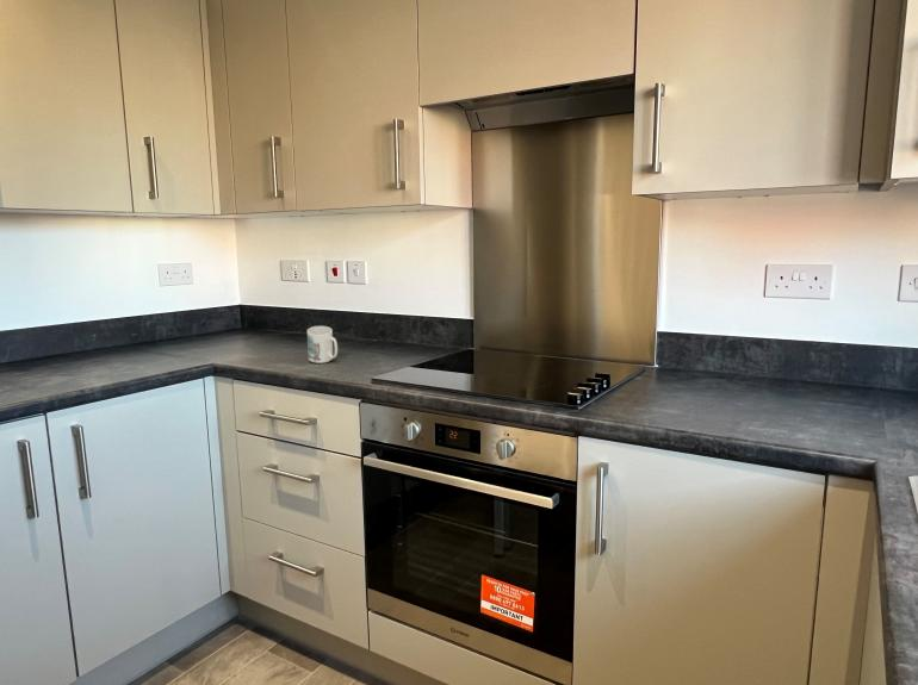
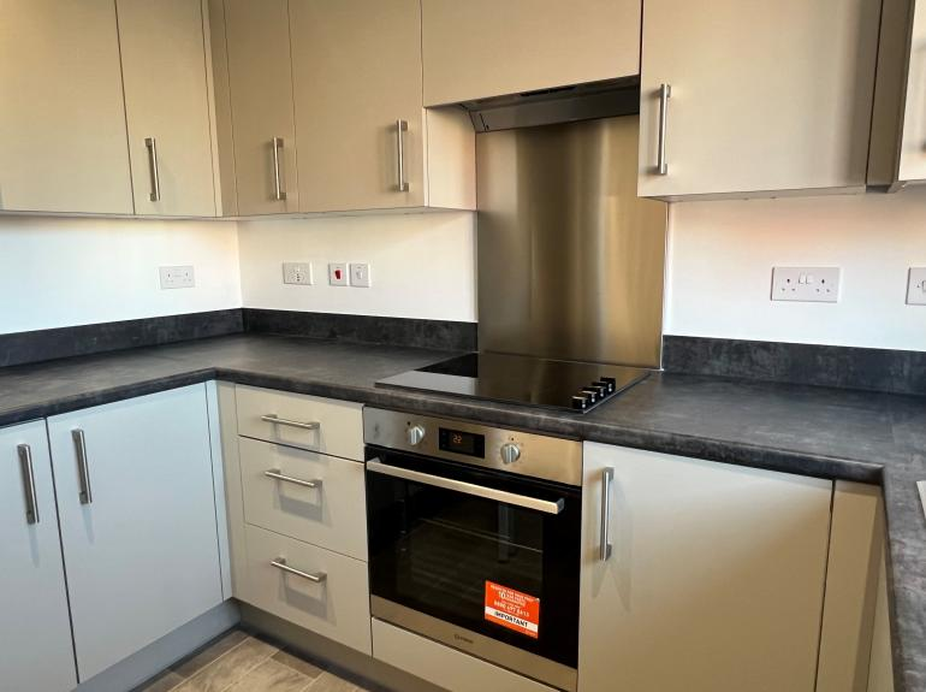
- mug [306,325,339,365]
